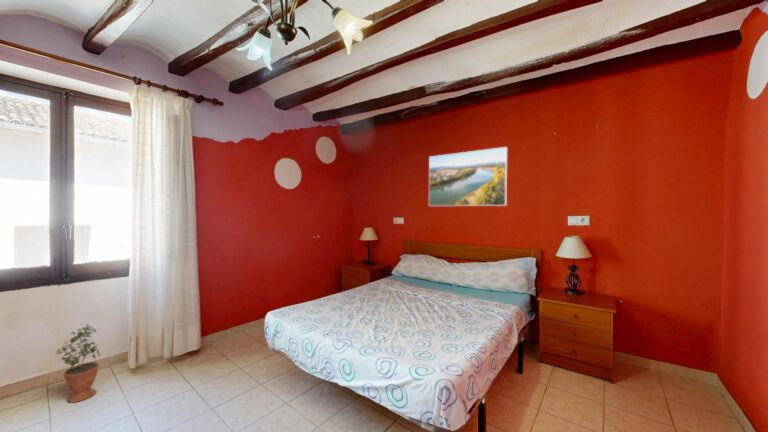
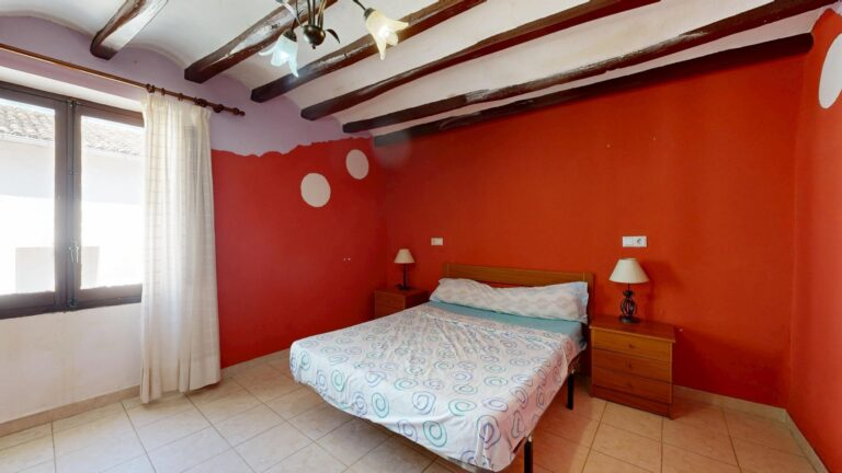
- potted plant [55,322,101,404]
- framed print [428,146,508,207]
